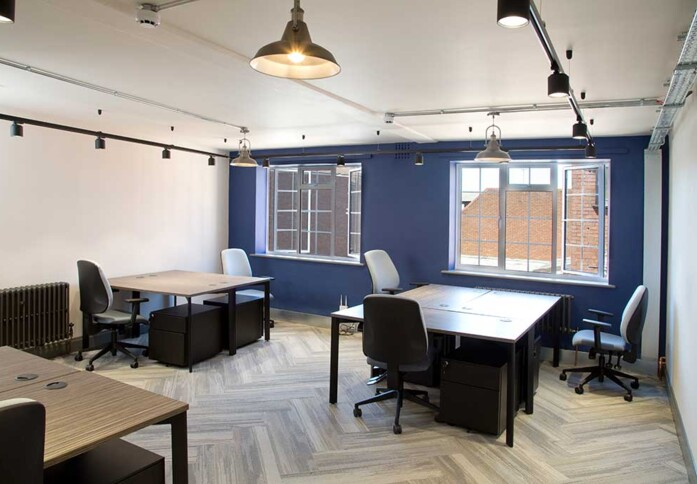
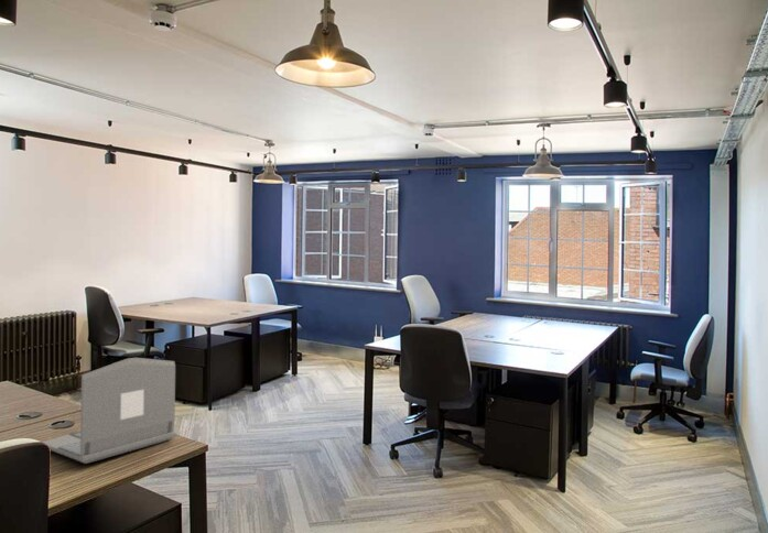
+ laptop [42,357,176,465]
